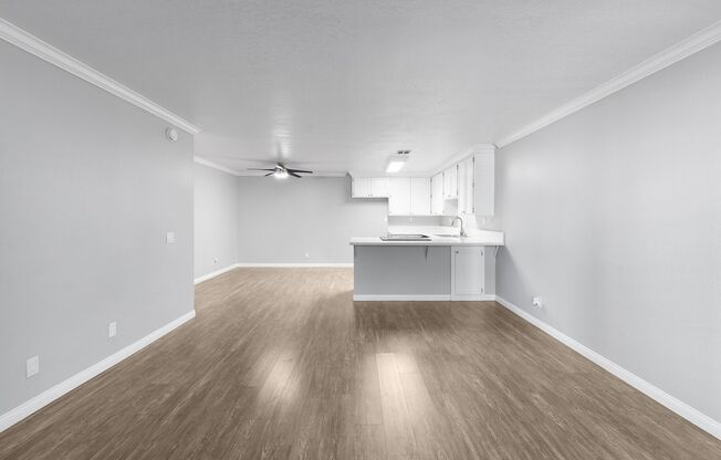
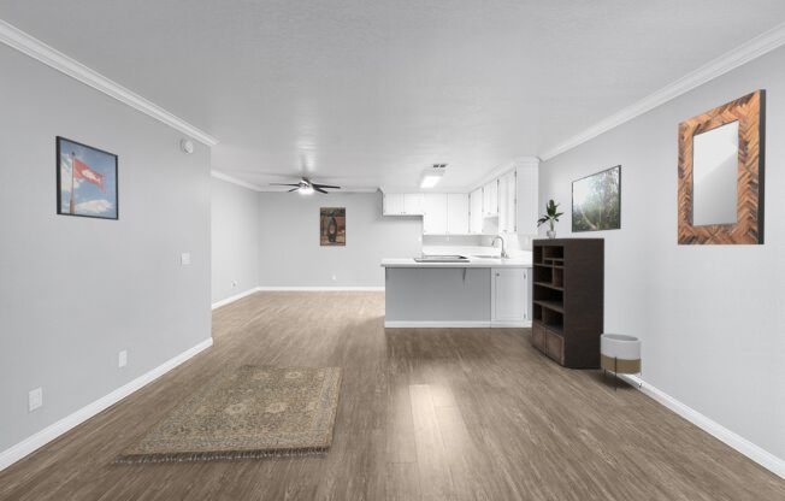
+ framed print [54,135,120,222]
+ home mirror [677,88,767,246]
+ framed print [571,164,622,234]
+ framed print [319,206,347,247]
+ bookshelf [531,237,606,370]
+ potted plant [536,199,565,238]
+ planter [601,332,642,393]
+ rug [107,363,346,465]
